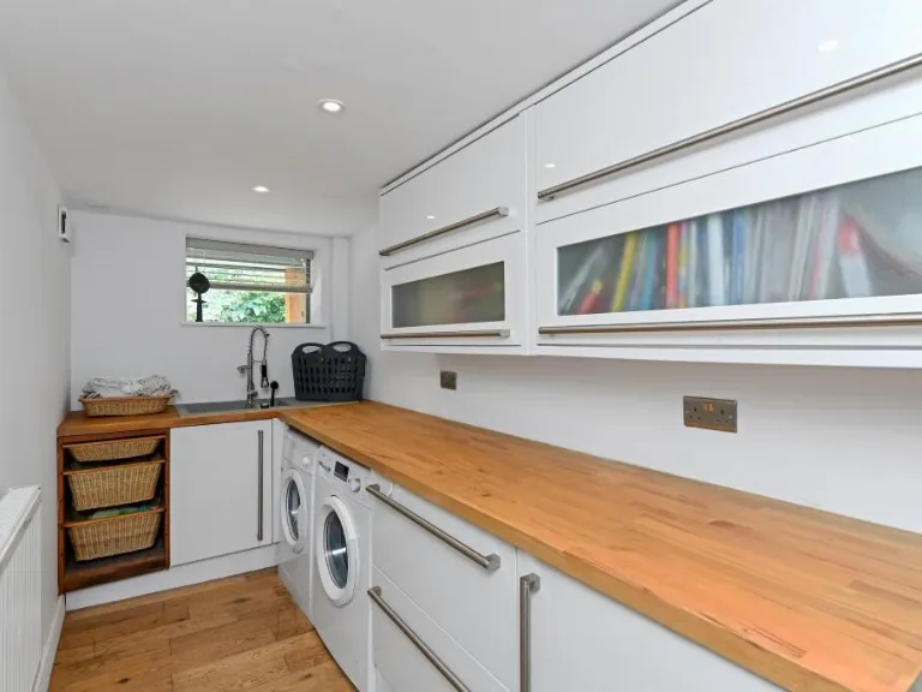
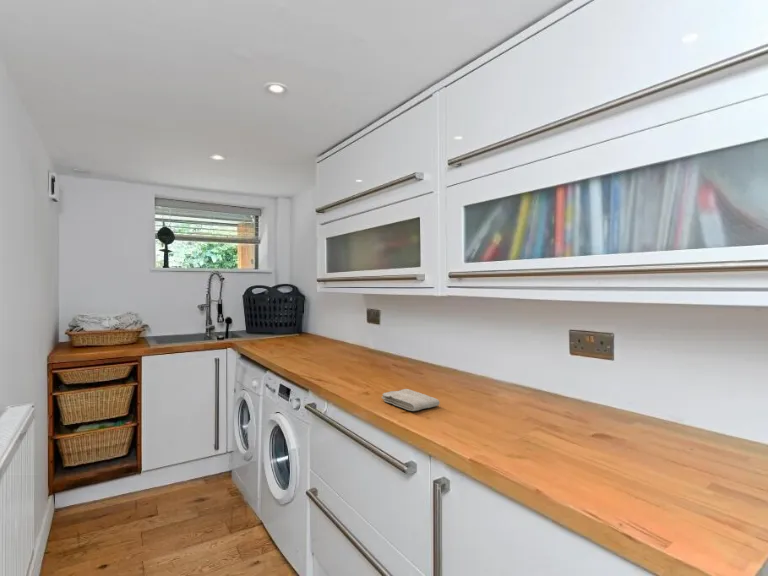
+ washcloth [381,388,441,412]
